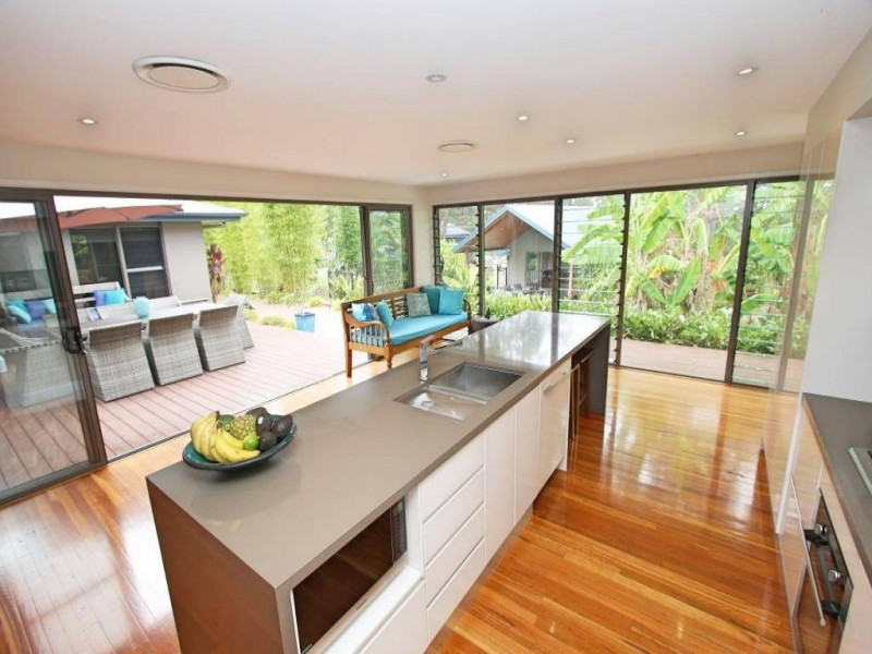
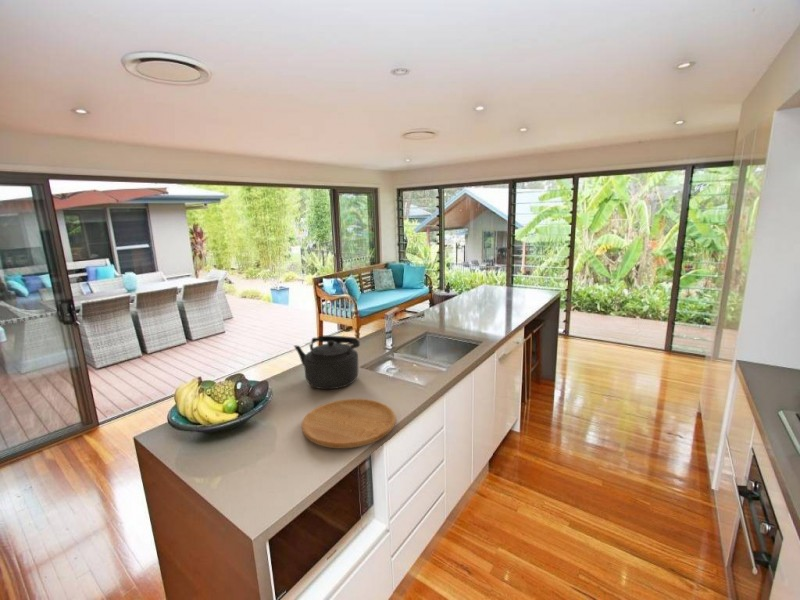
+ cutting board [301,398,396,449]
+ kettle [293,335,361,390]
